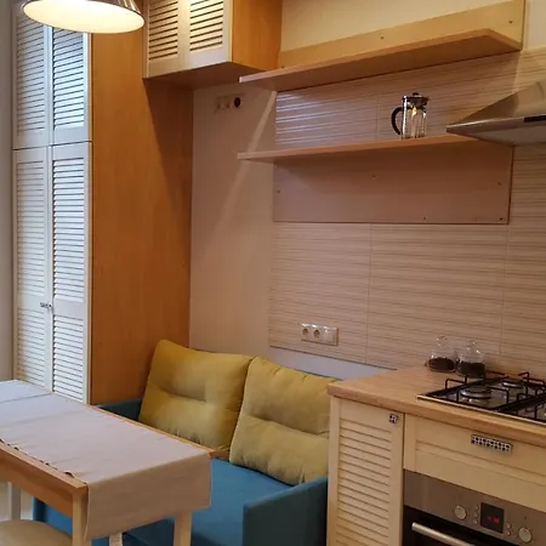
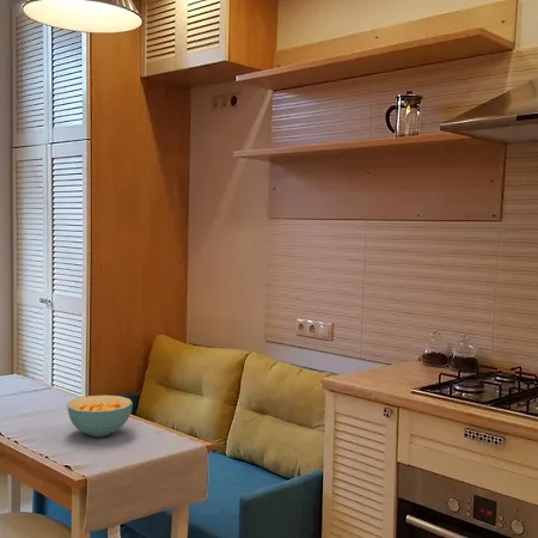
+ cereal bowl [66,393,134,439]
